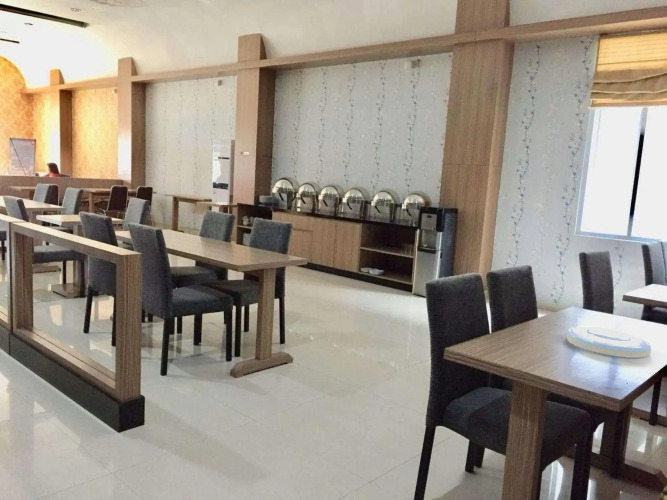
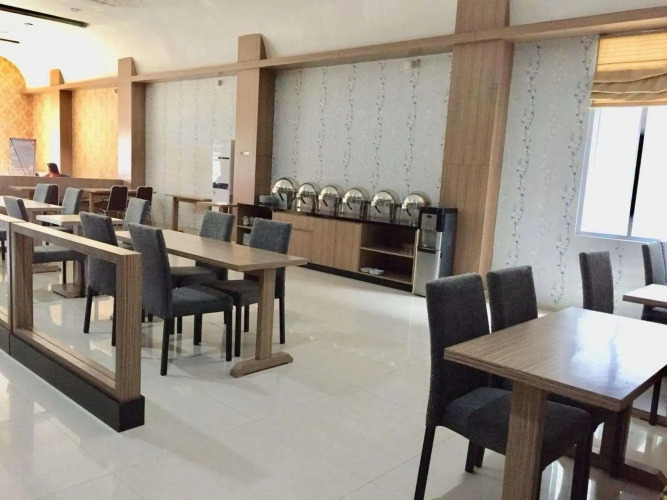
- plate [566,326,652,359]
